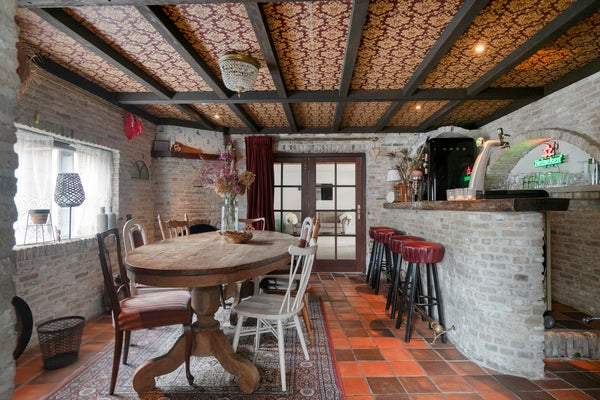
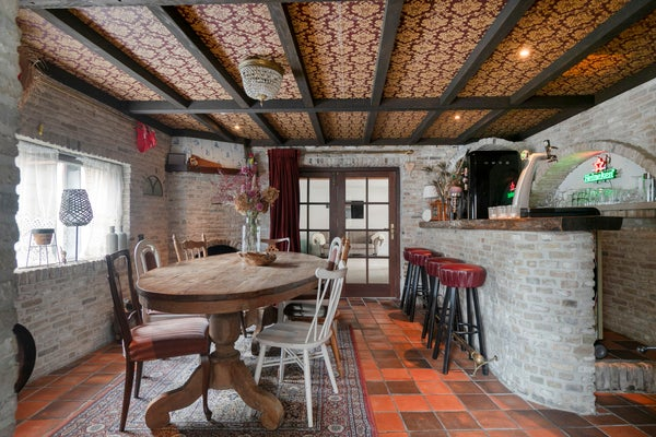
- wastebasket [35,315,86,370]
